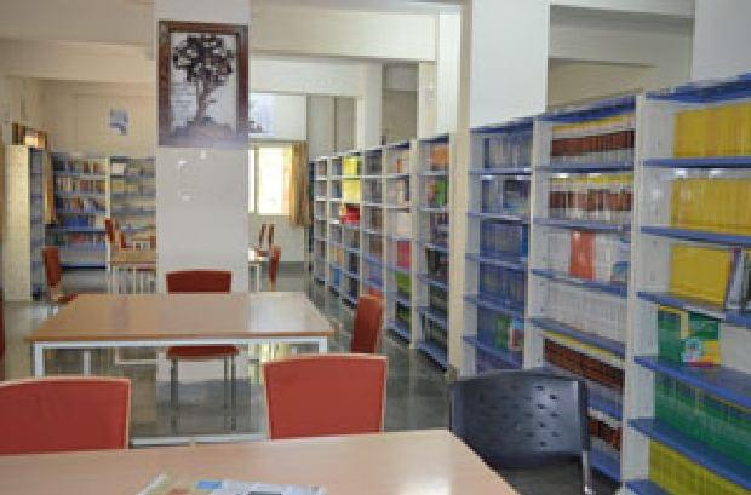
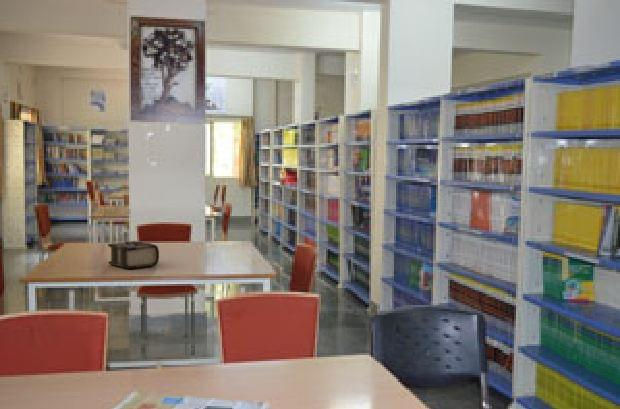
+ book [107,240,160,270]
